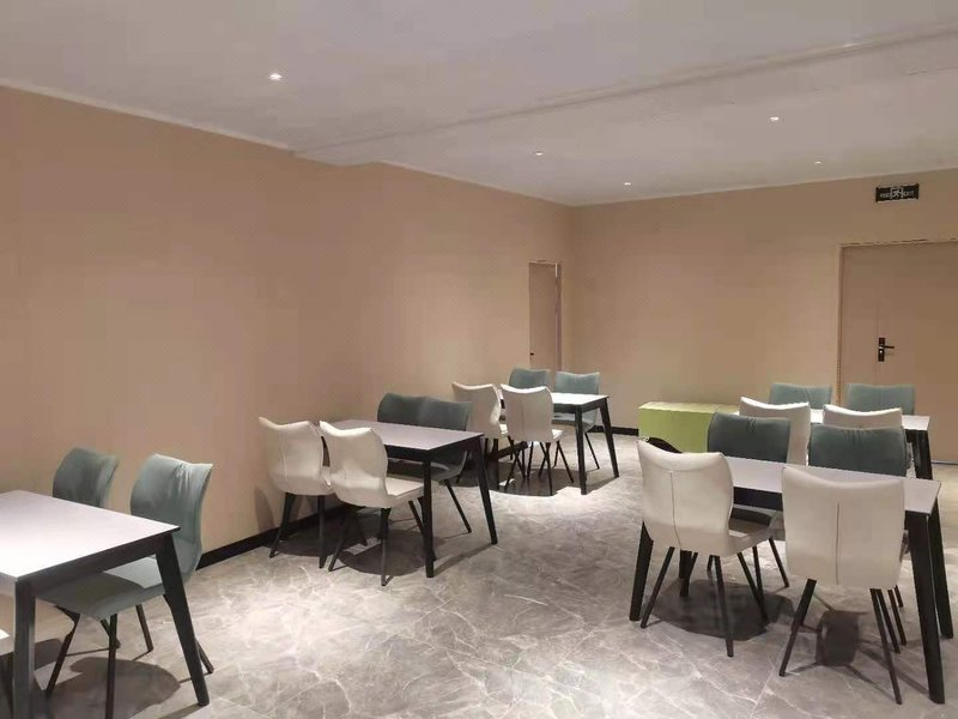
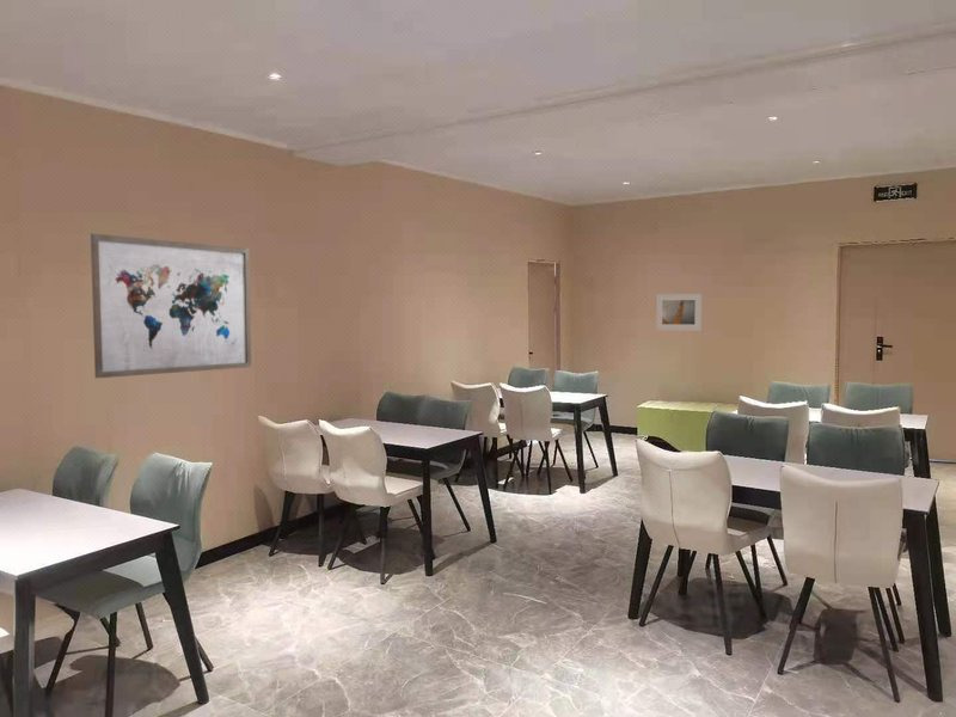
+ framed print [655,293,703,332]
+ wall art [90,232,252,379]
